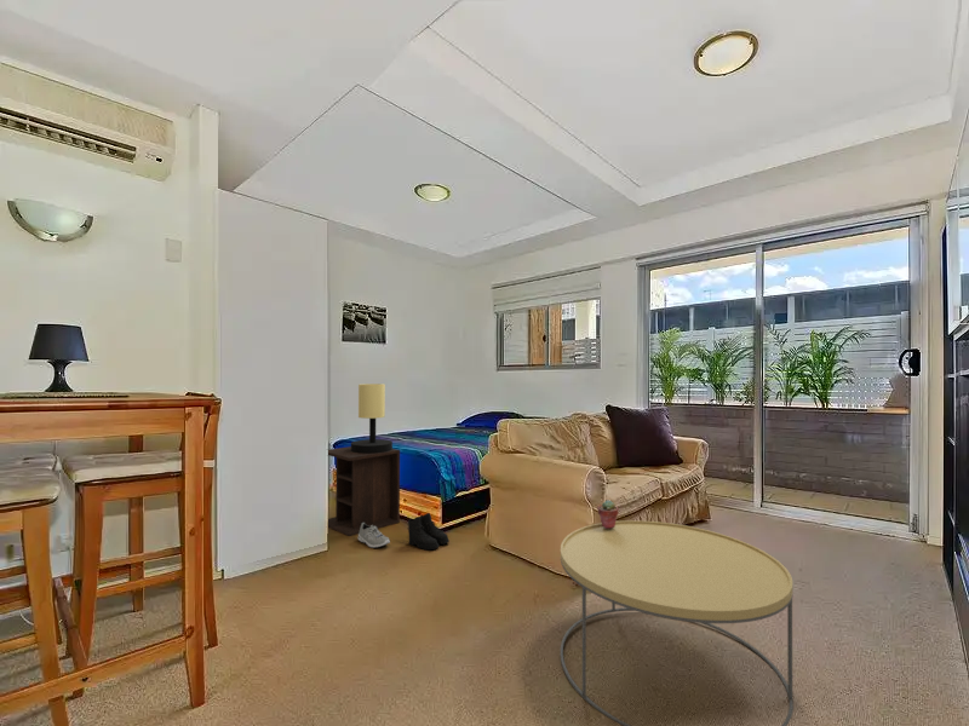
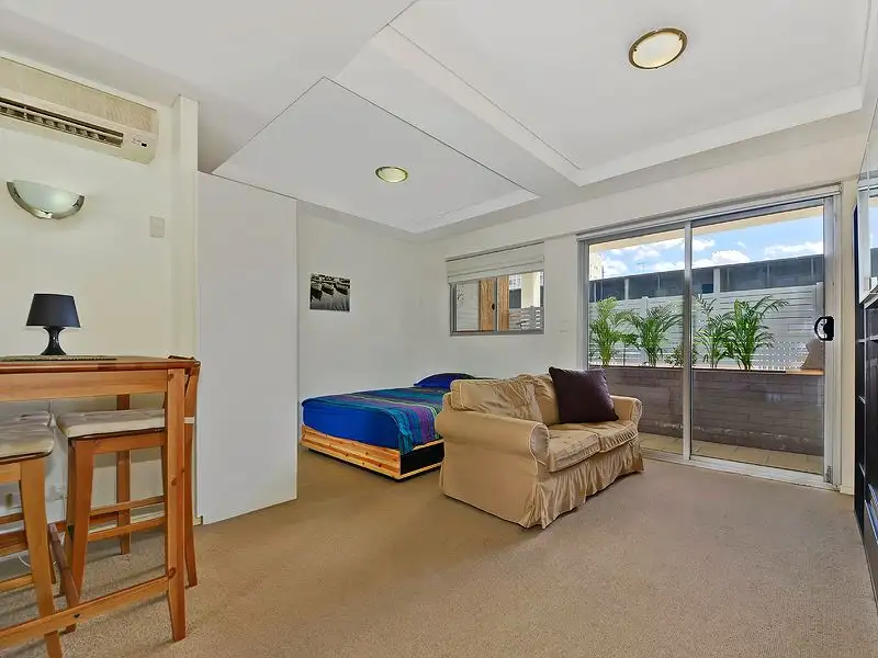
- boots [406,512,451,552]
- coffee table [560,519,795,726]
- nightstand [327,445,401,537]
- potted succulent [596,499,619,529]
- sneaker [357,523,391,549]
- table lamp [350,382,394,454]
